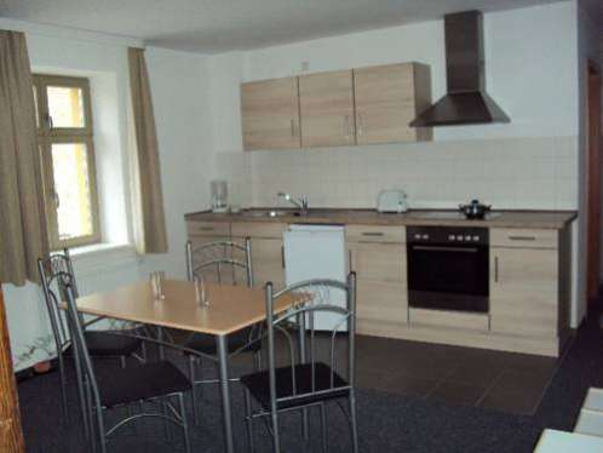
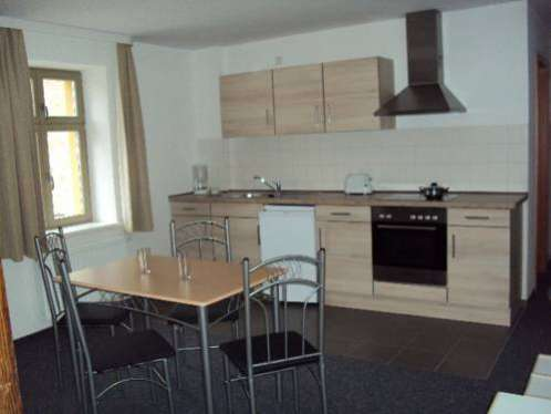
- potted plant [13,333,58,378]
